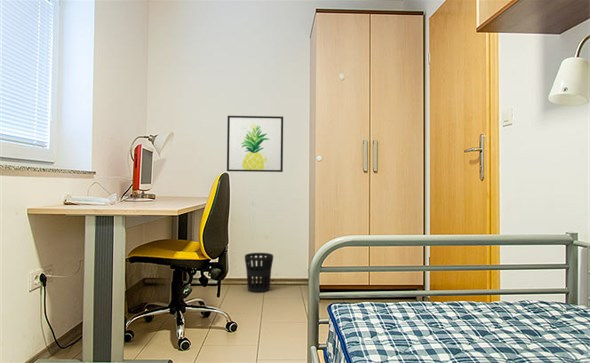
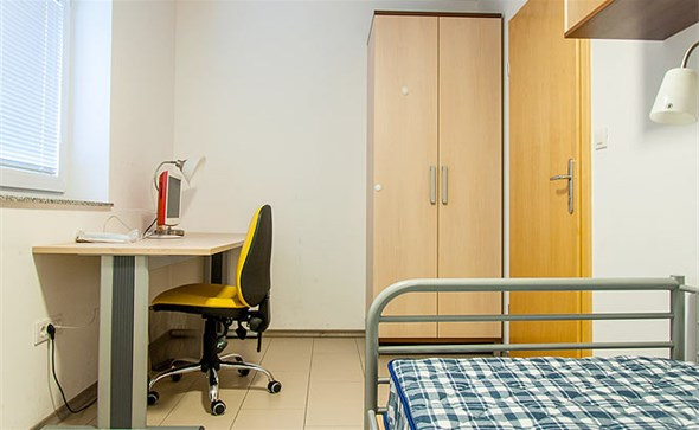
- wall art [226,115,284,173]
- wastebasket [244,252,274,293]
